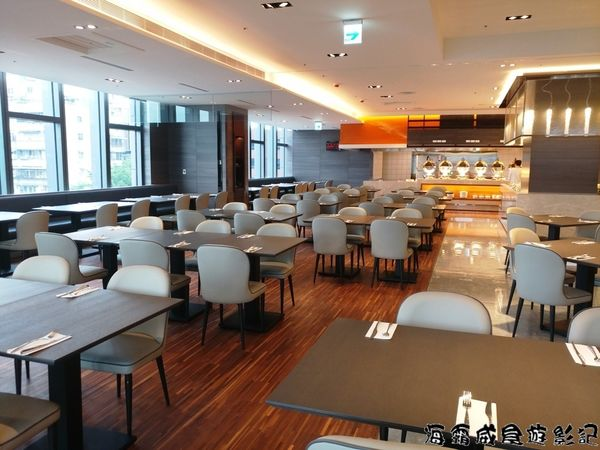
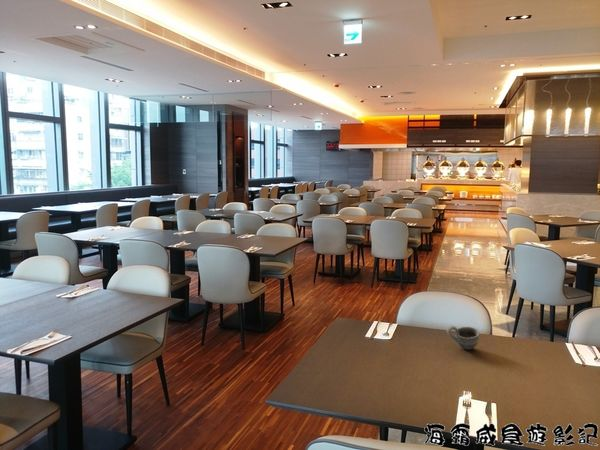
+ cup [446,325,480,351]
